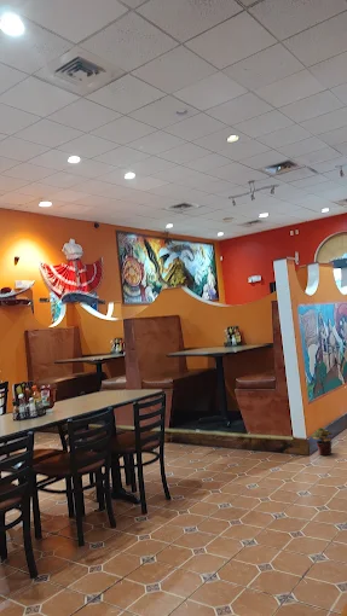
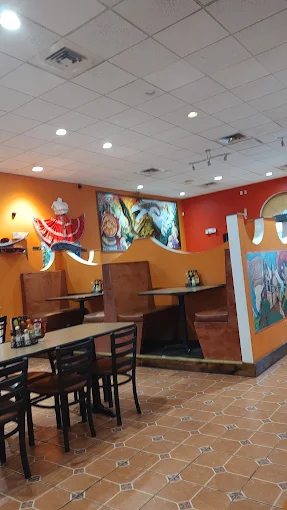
- potted plant [310,426,334,457]
